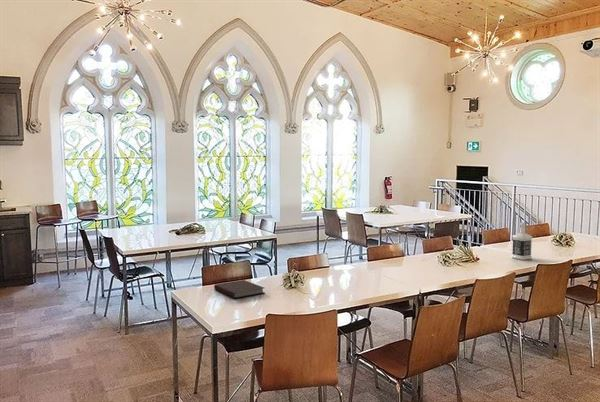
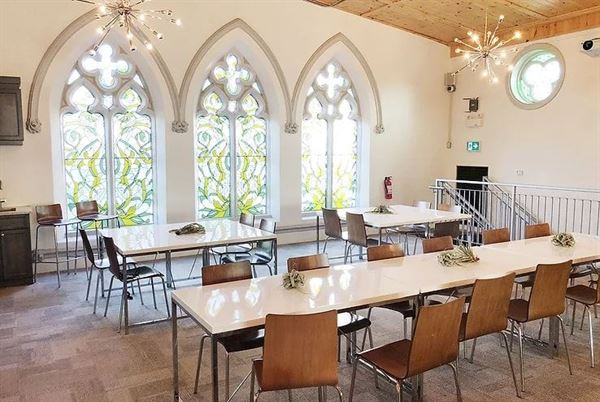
- notebook [213,279,265,299]
- bottle [510,221,533,261]
